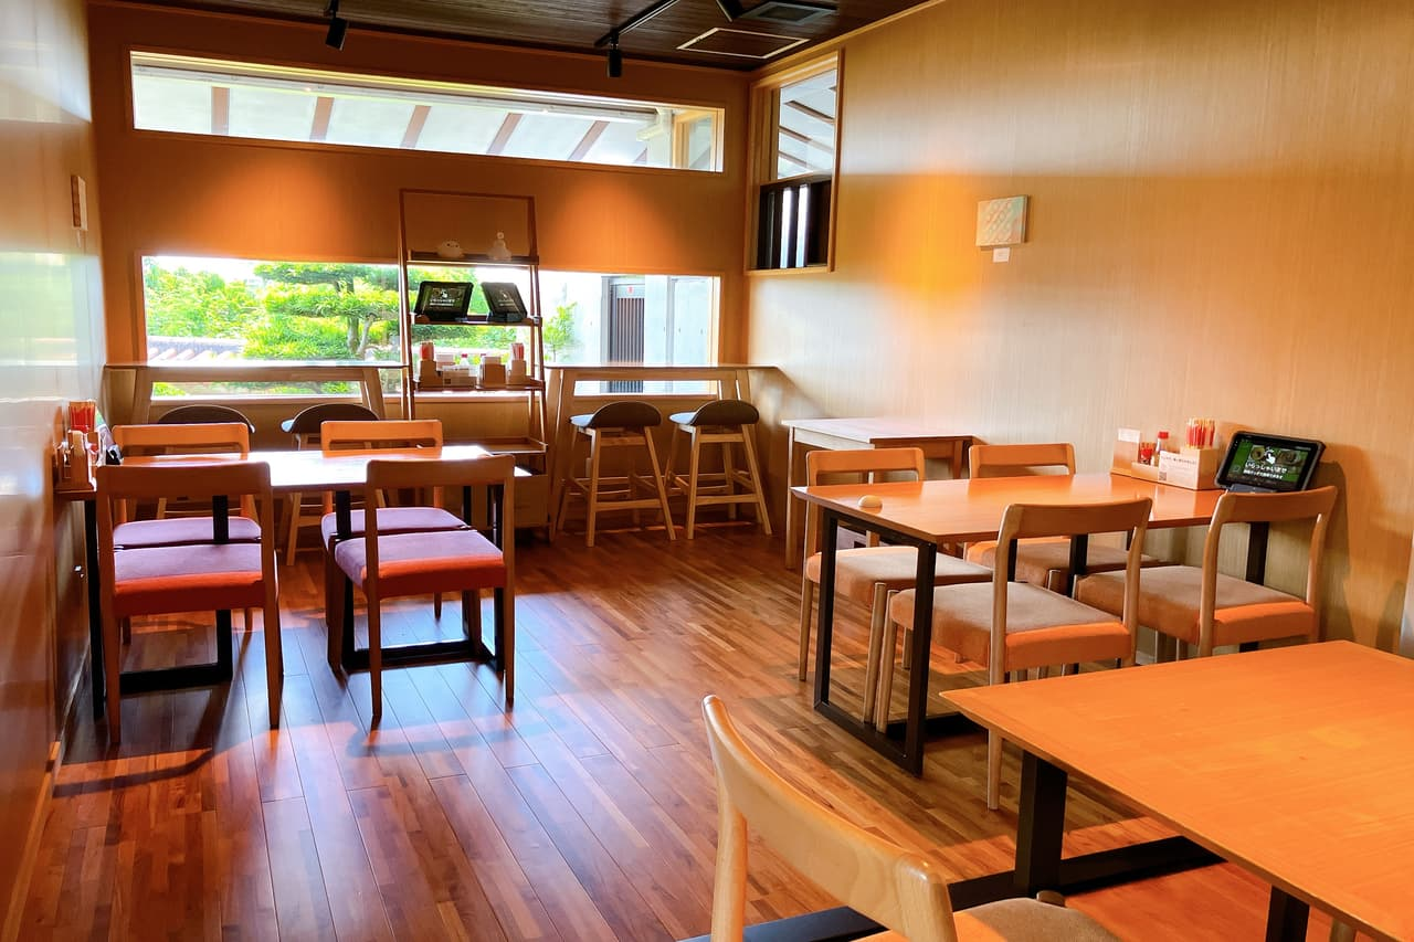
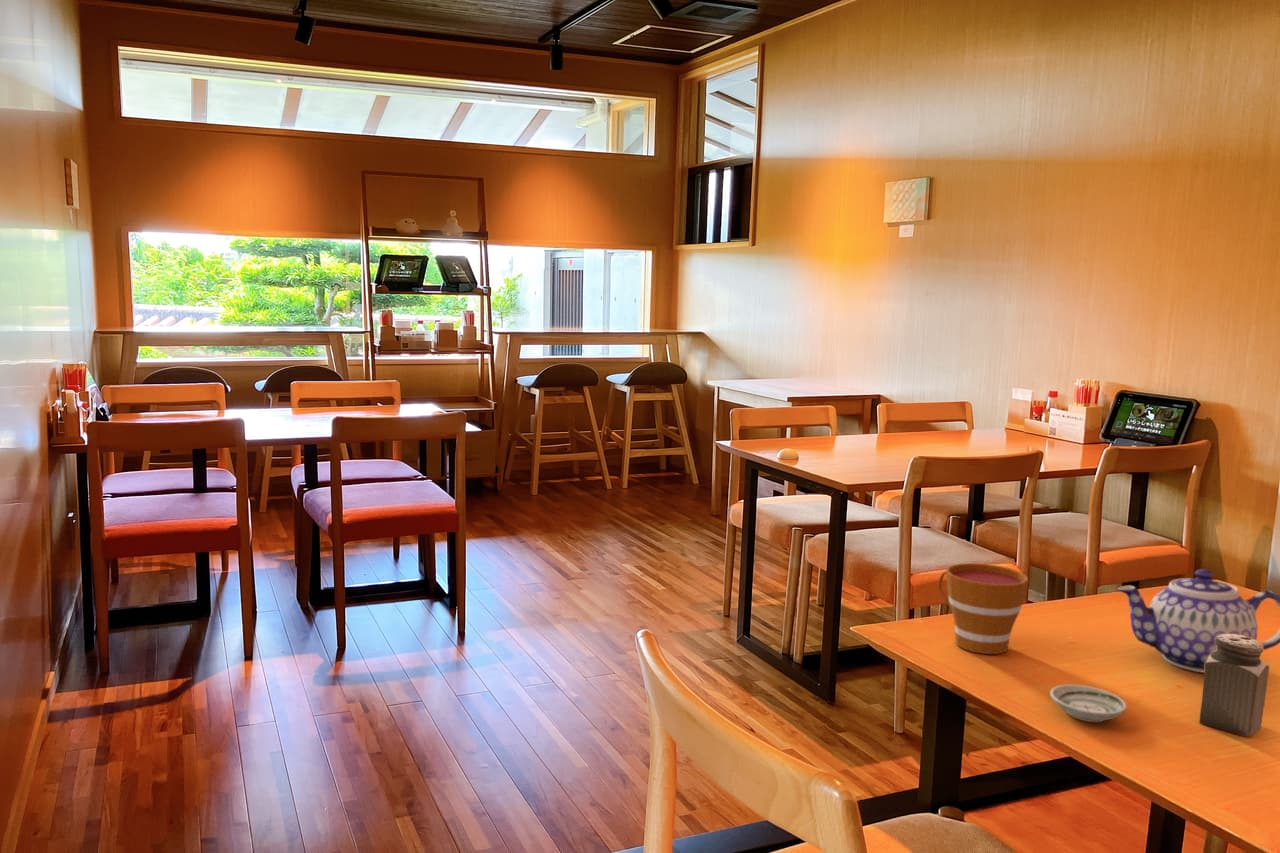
+ cup [937,562,1029,655]
+ saucer [1049,684,1128,723]
+ salt shaker [1198,634,1270,738]
+ teapot [1117,568,1280,674]
